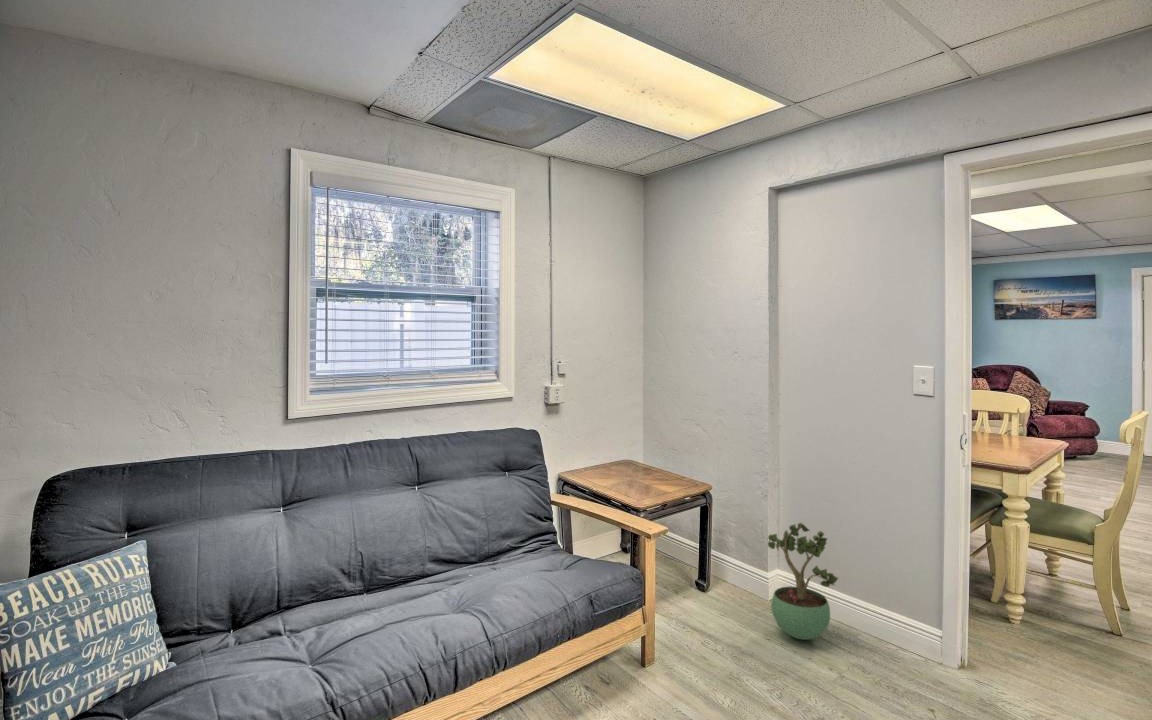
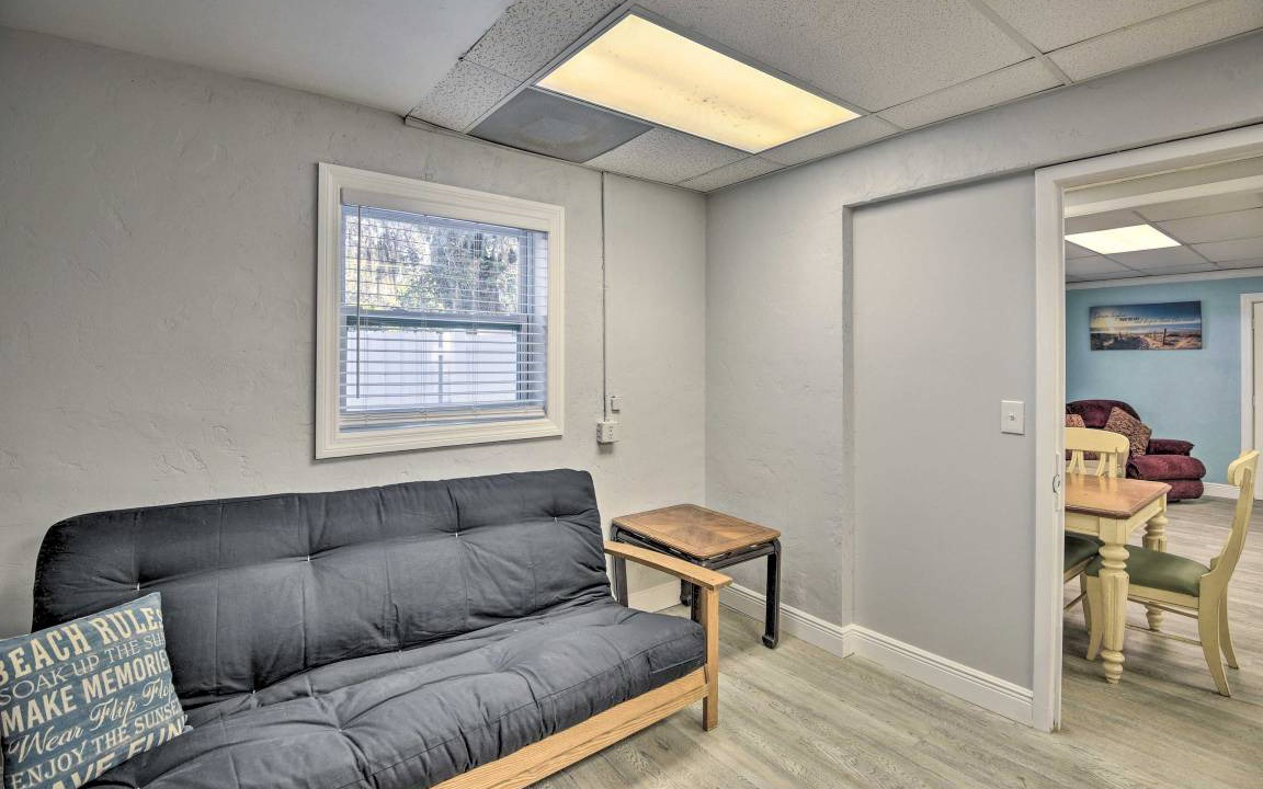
- potted plant [767,522,839,641]
